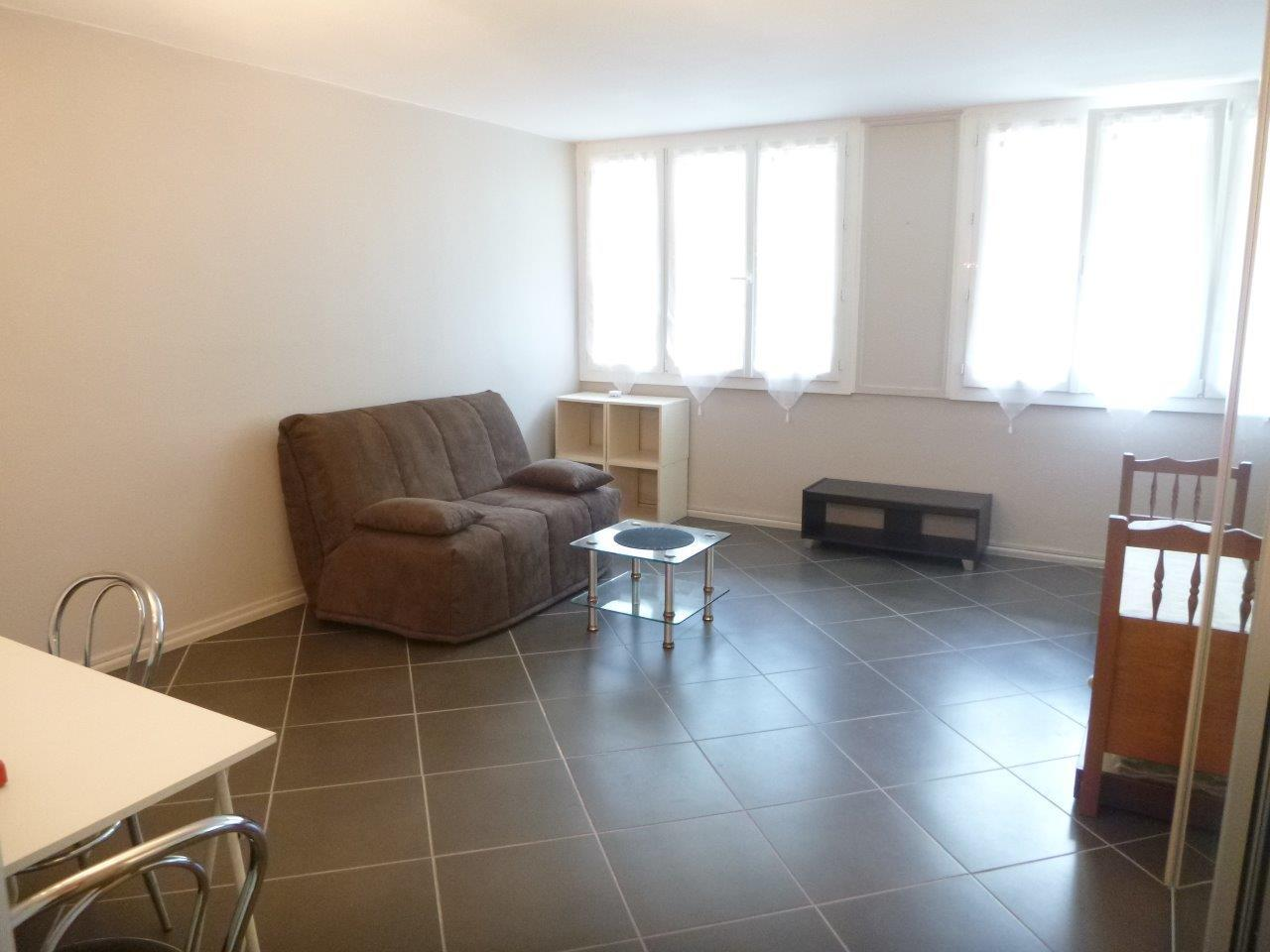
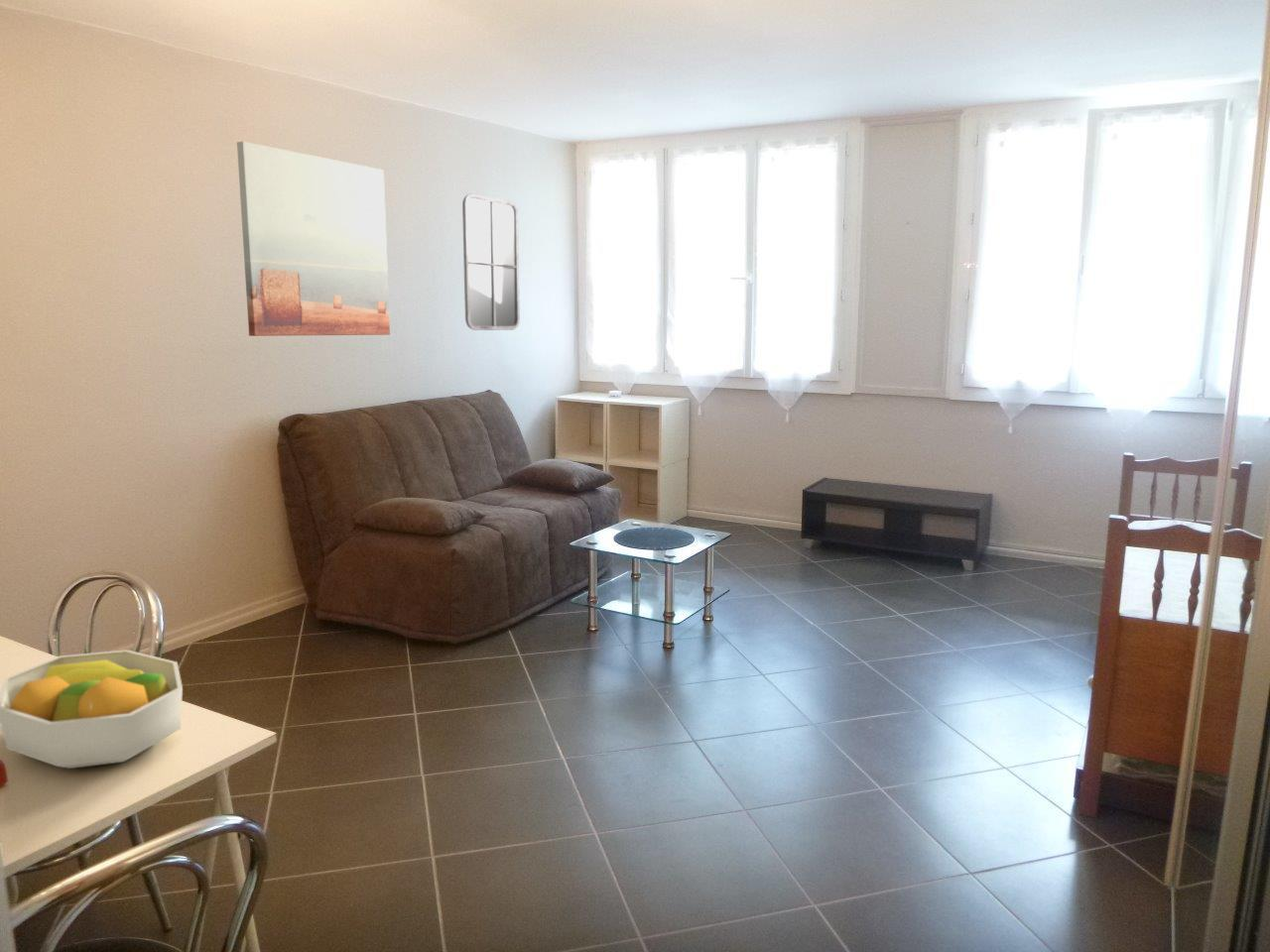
+ fruit bowl [0,649,184,770]
+ wall art [236,141,391,337]
+ home mirror [461,193,521,331]
